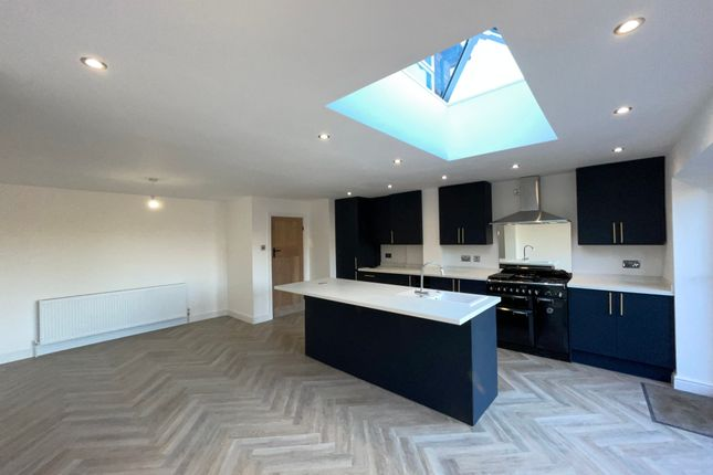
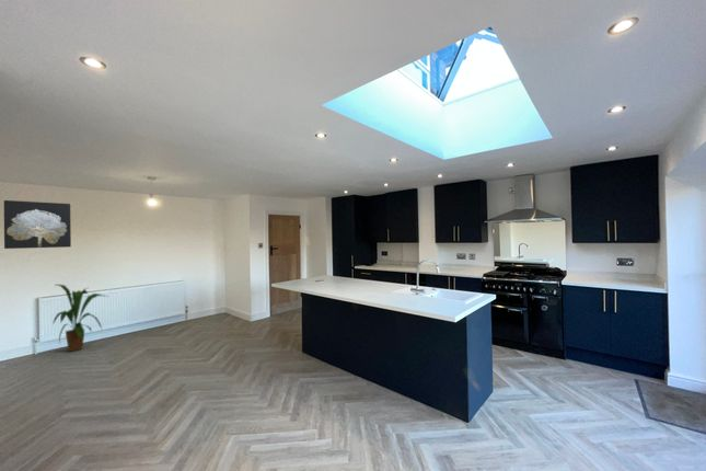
+ wall art [3,199,72,250]
+ house plant [51,284,108,353]
